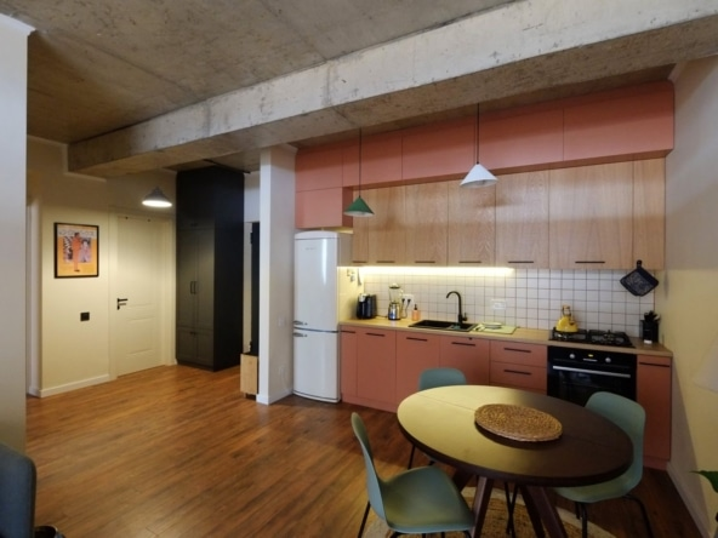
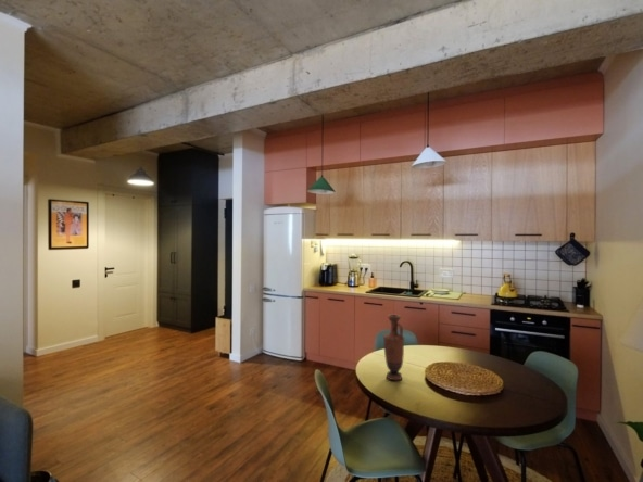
+ vase [382,314,405,381]
